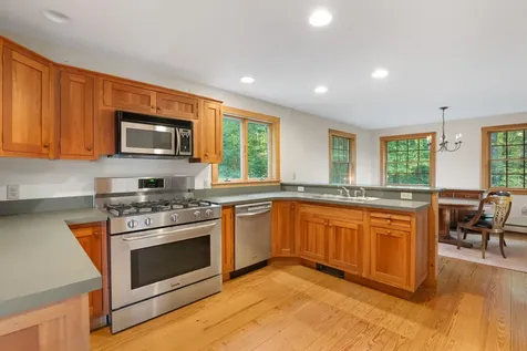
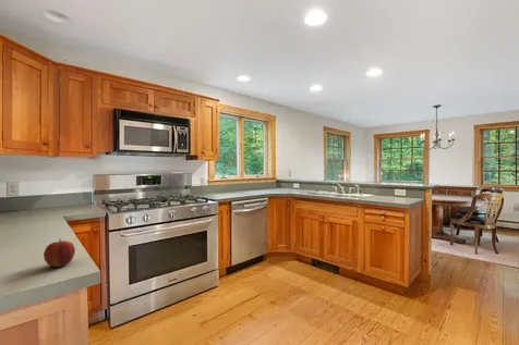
+ apple [43,238,76,268]
